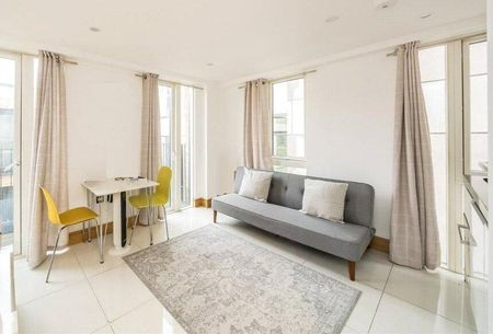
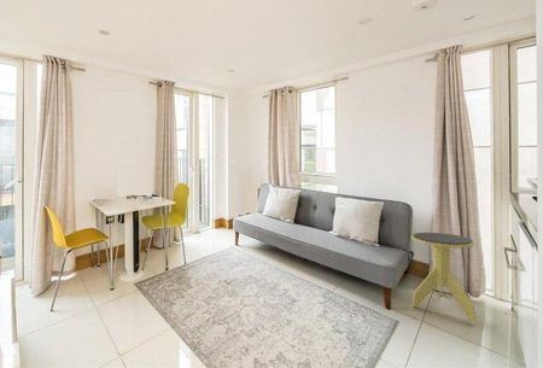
+ side table [410,232,478,323]
